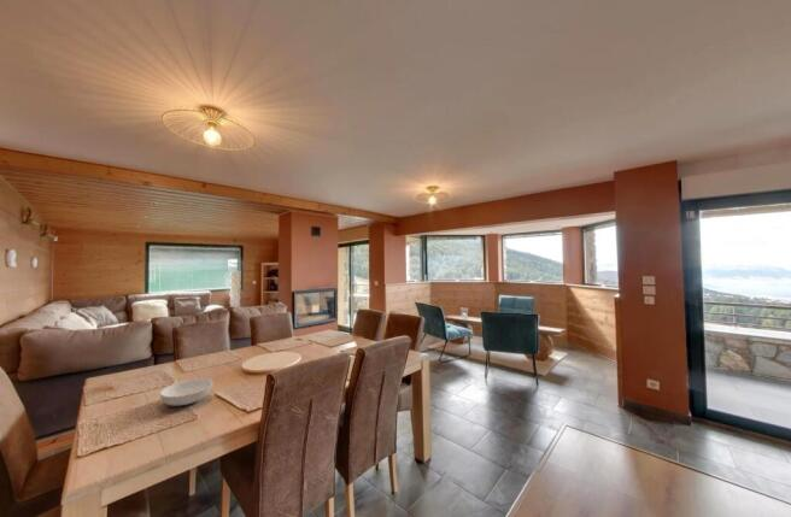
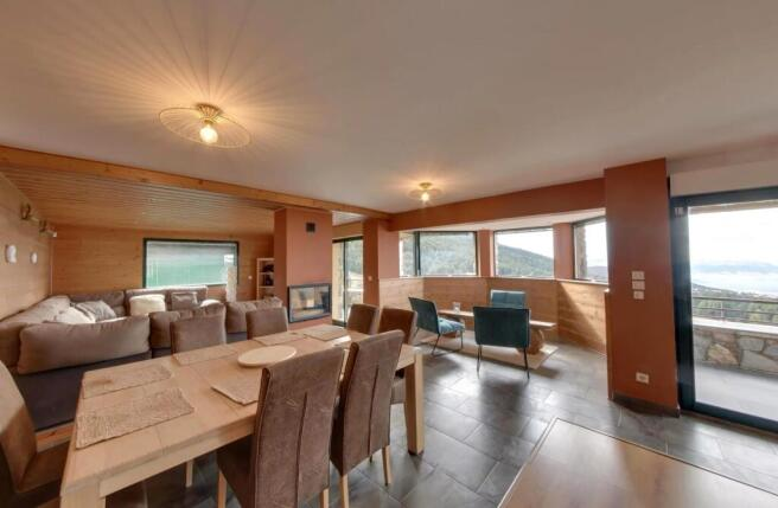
- serving bowl [159,377,213,407]
